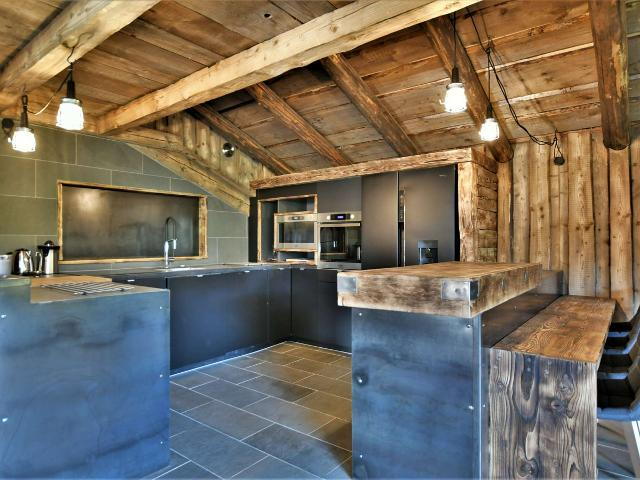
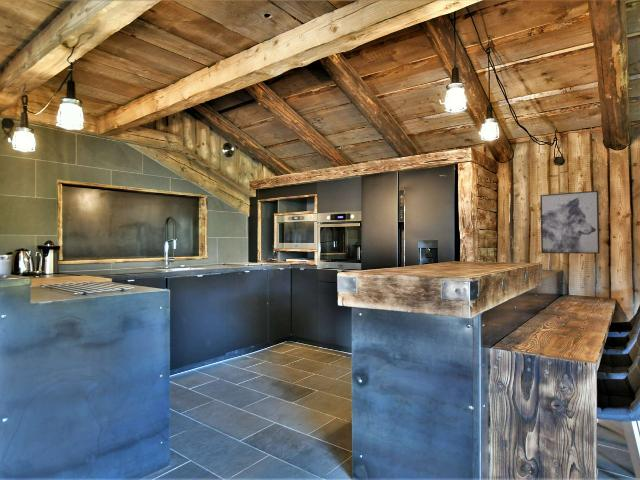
+ wall art [540,190,601,255]
